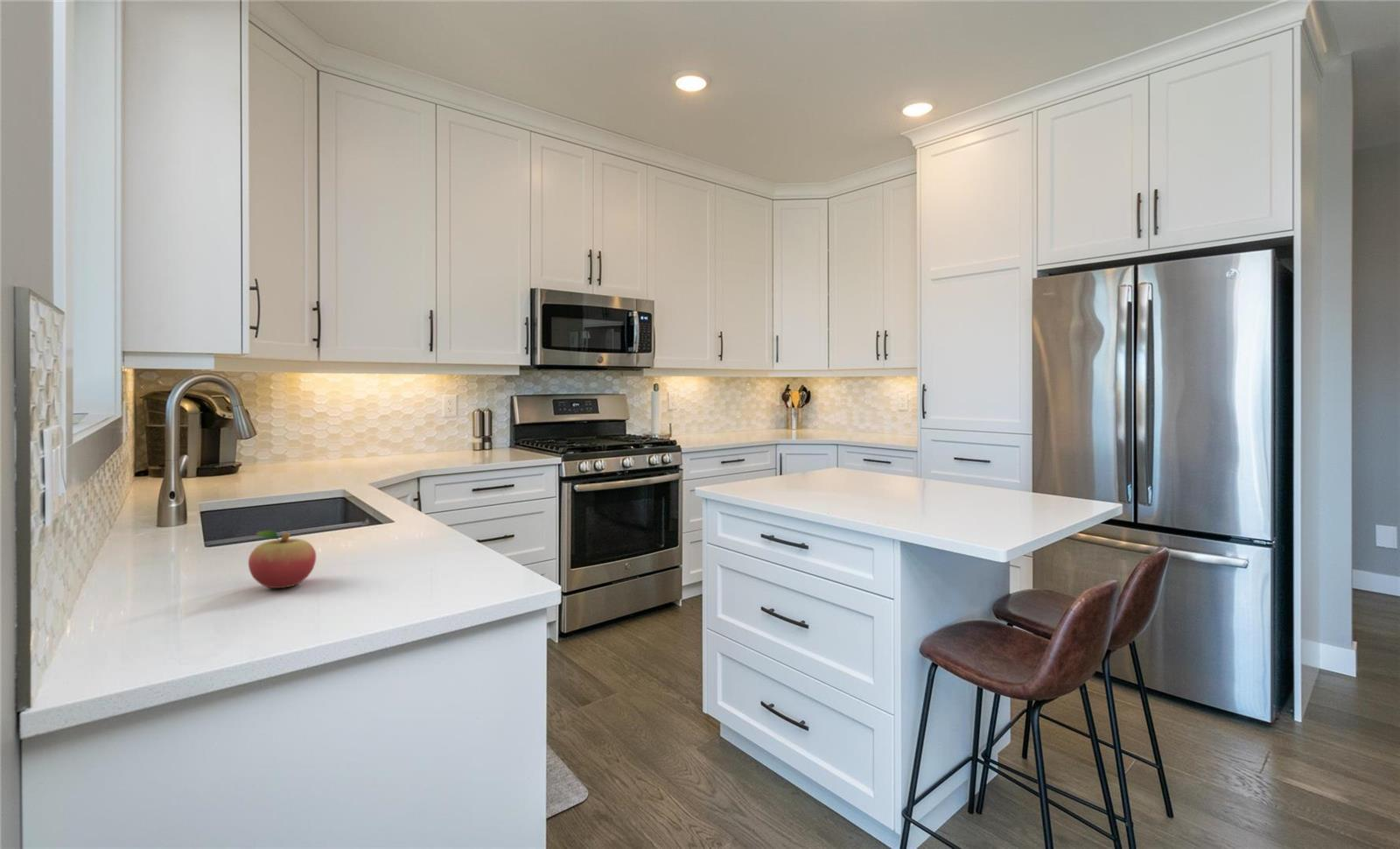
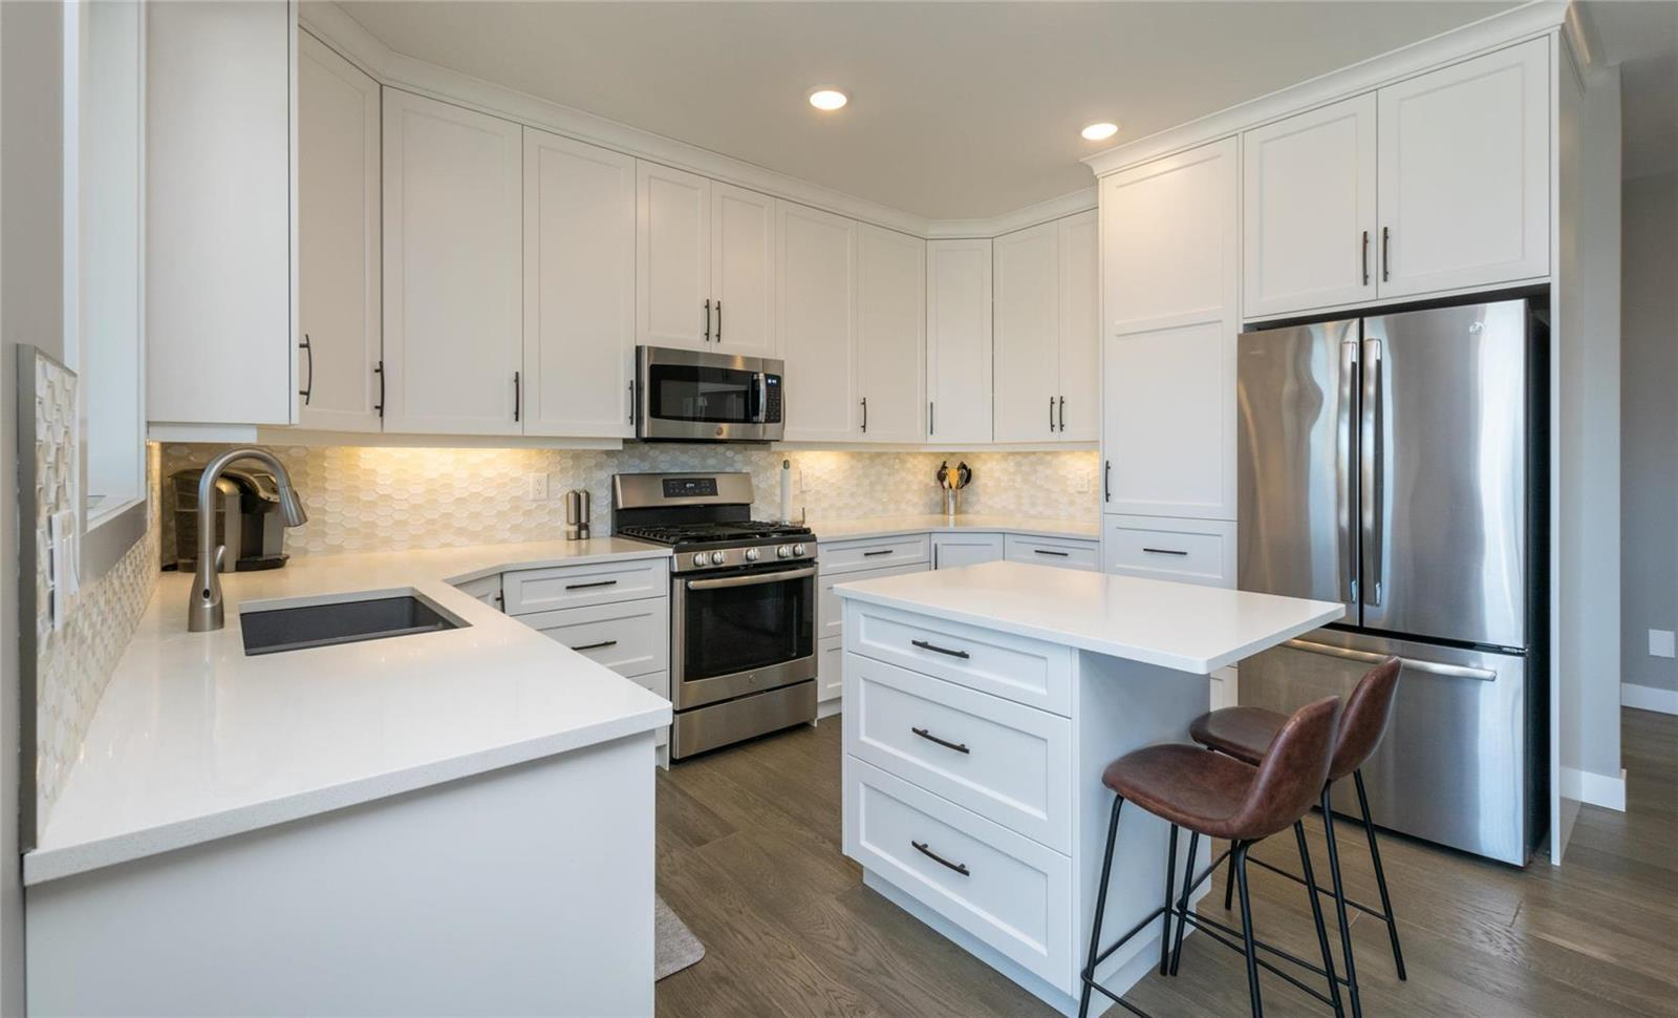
- fruit [248,530,317,589]
